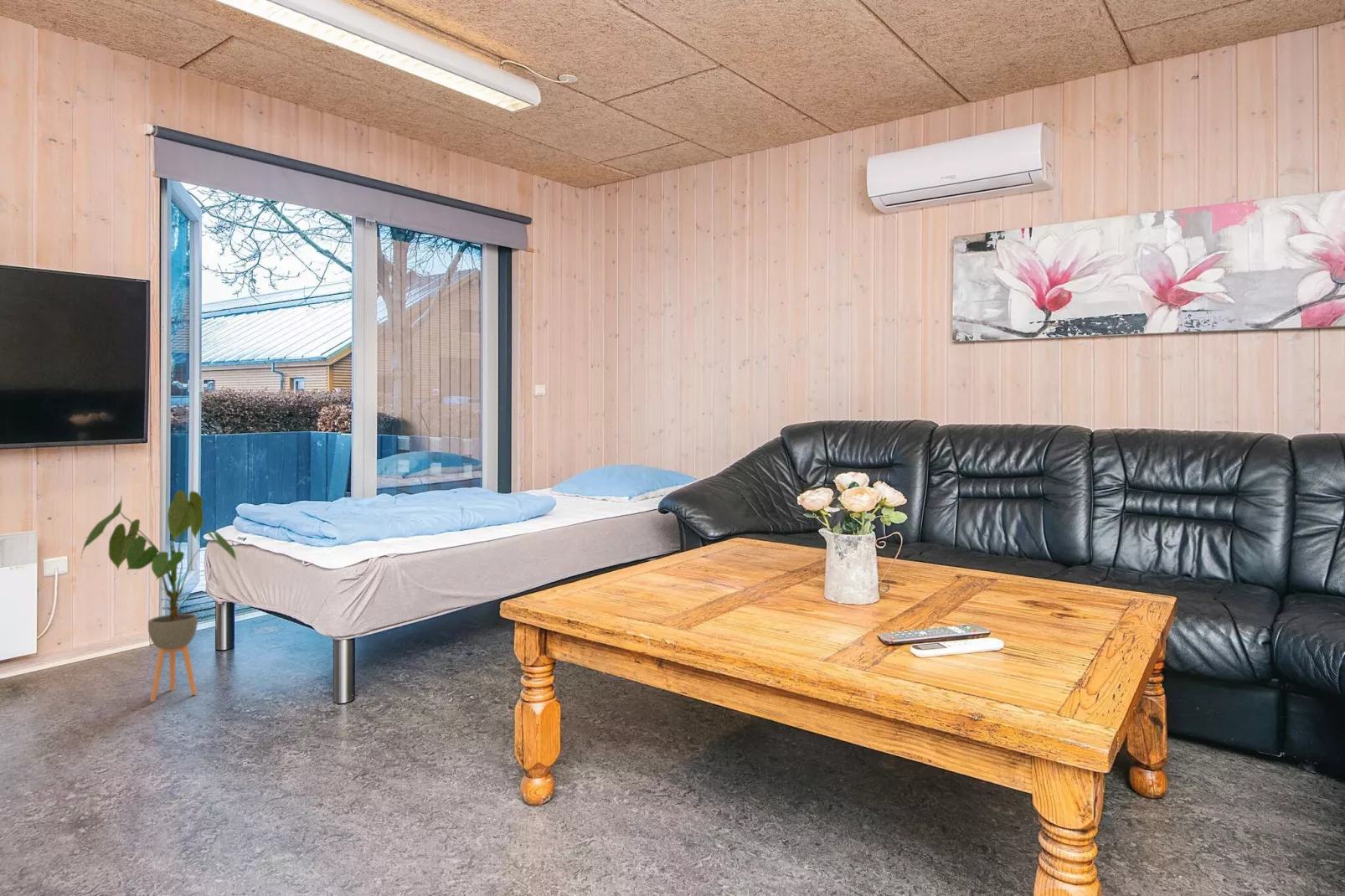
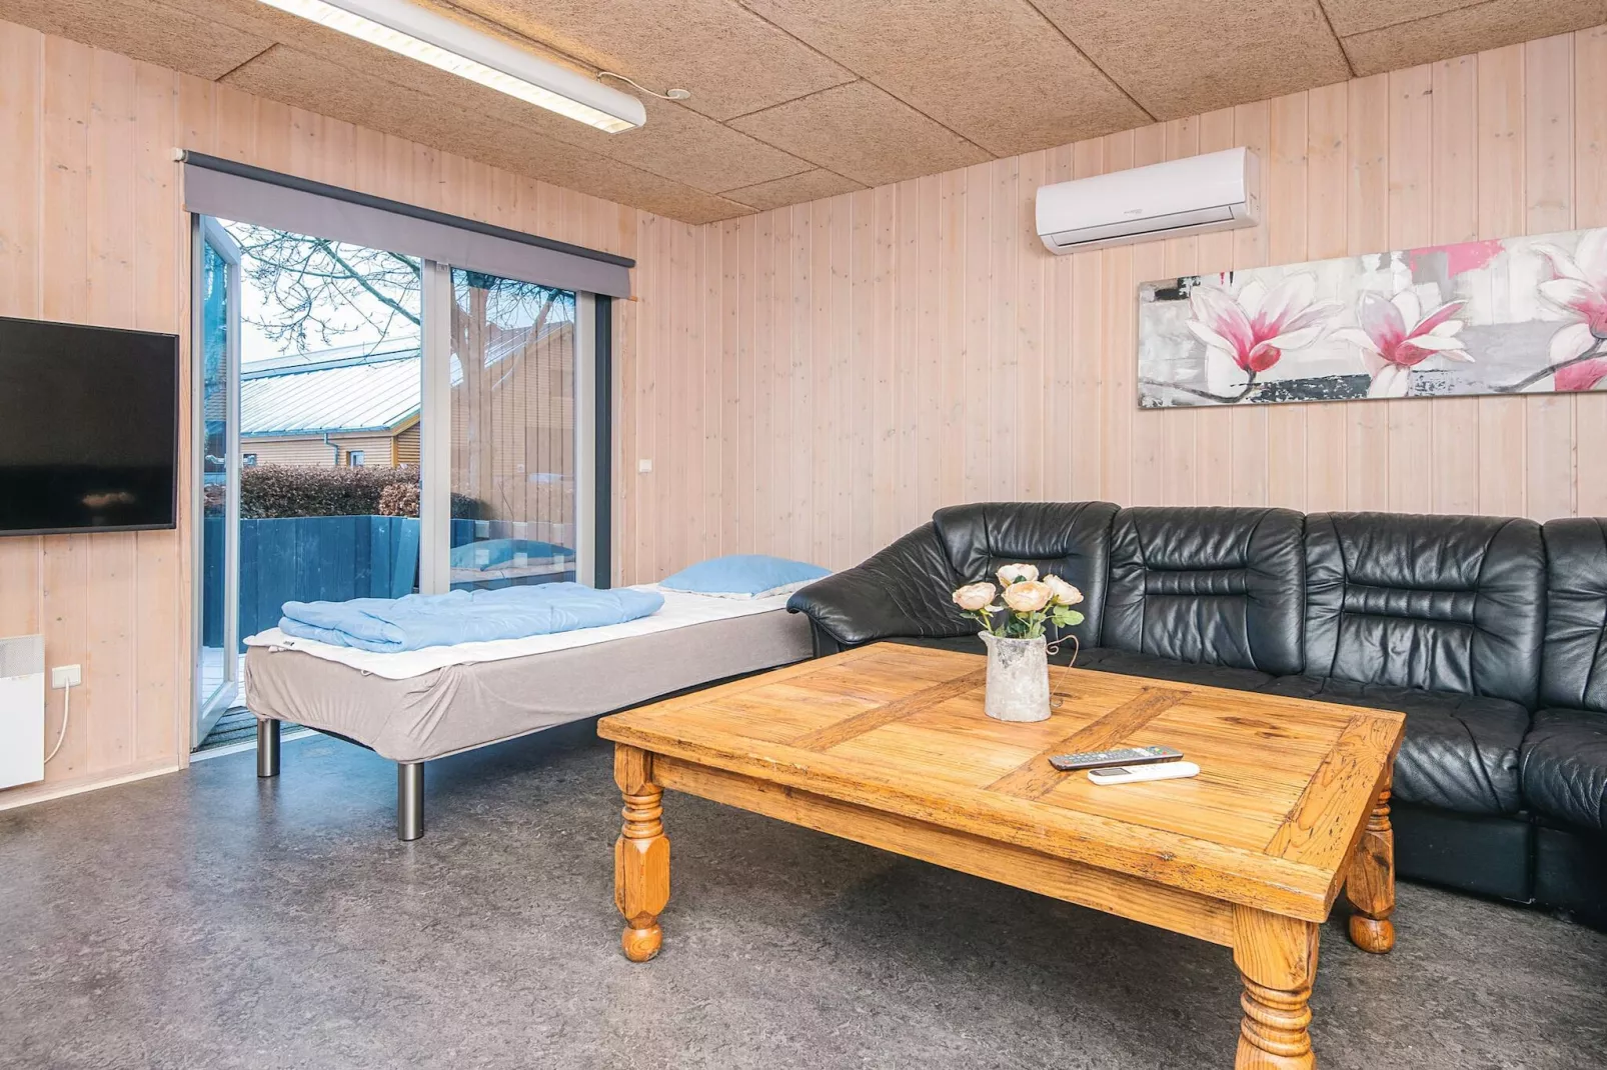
- house plant [80,489,239,702]
